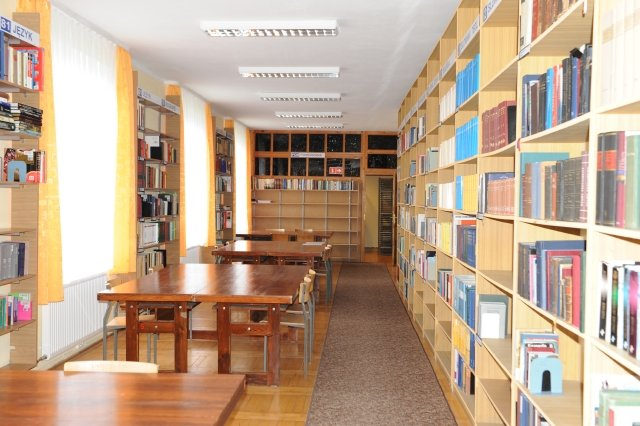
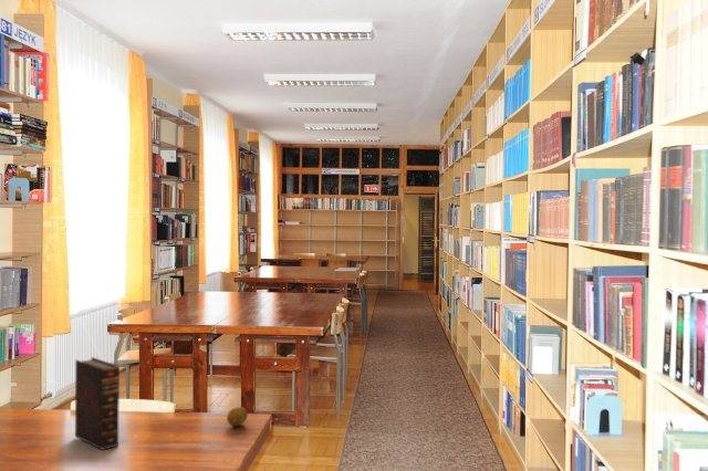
+ fruit [226,406,249,427]
+ bible [74,356,121,451]
